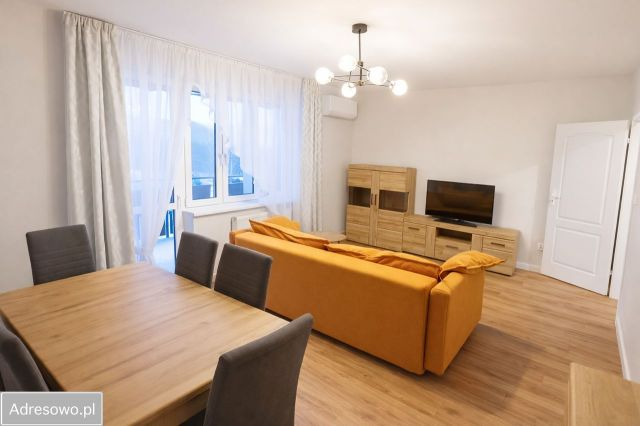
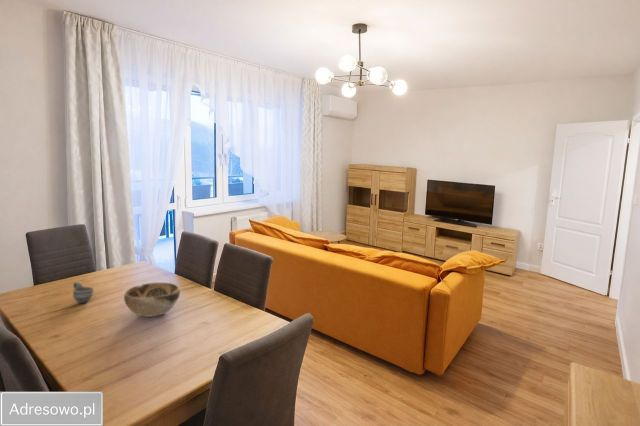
+ decorative bowl [123,282,181,318]
+ cup [72,281,95,304]
